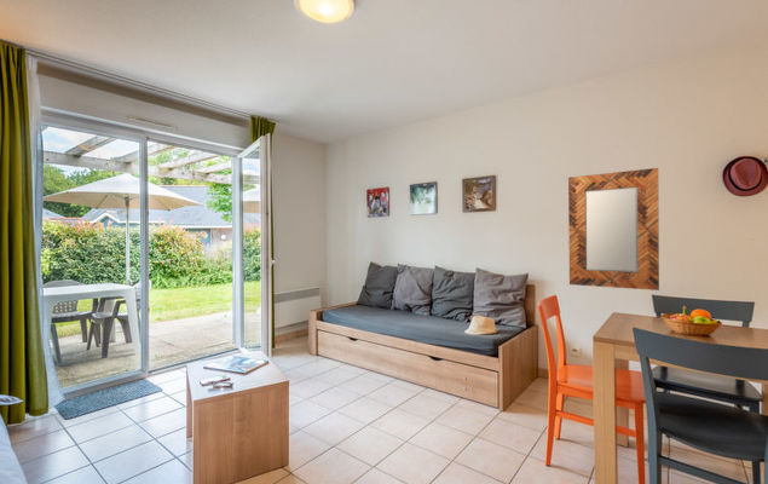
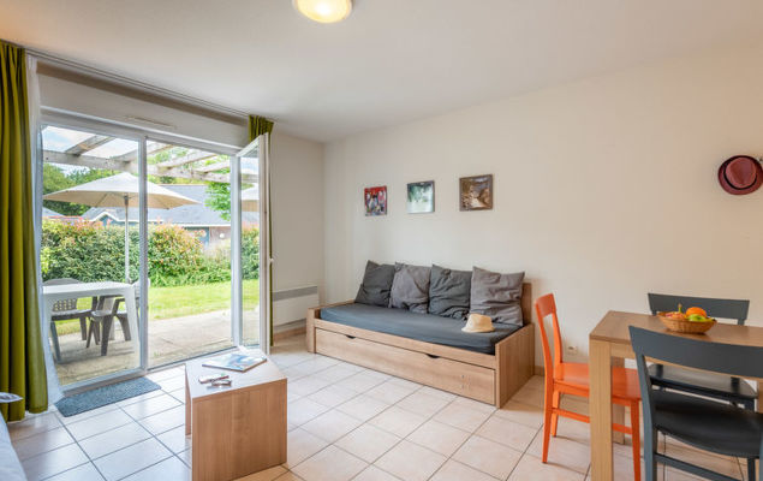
- home mirror [567,167,660,292]
